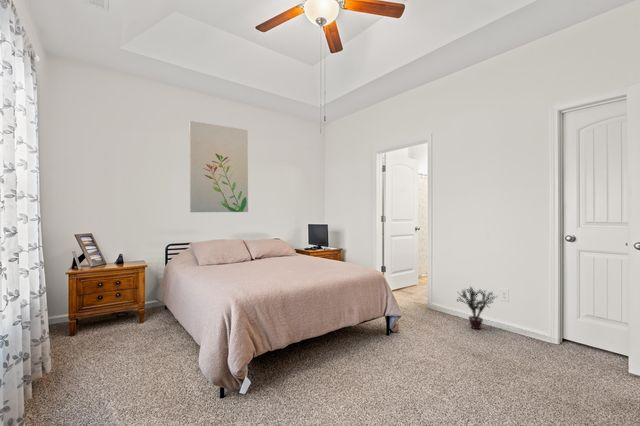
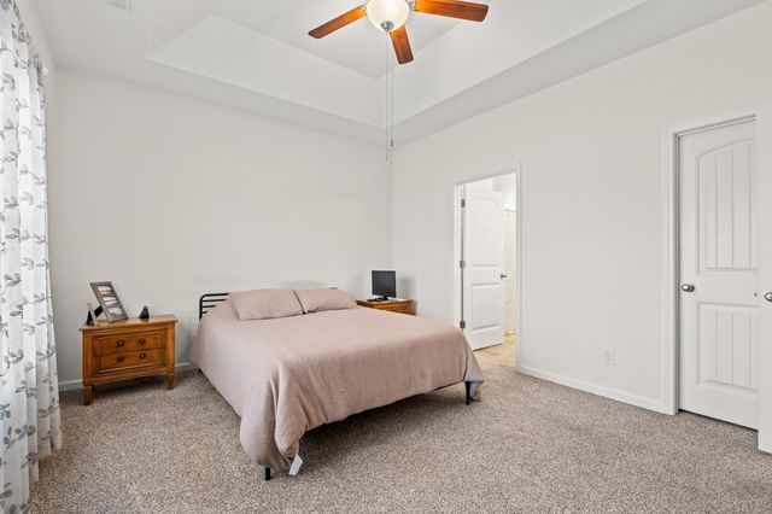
- potted plant [455,285,498,330]
- wall art [188,120,249,213]
